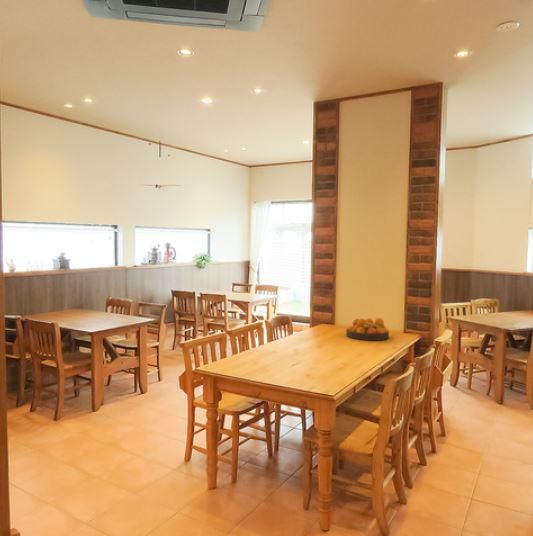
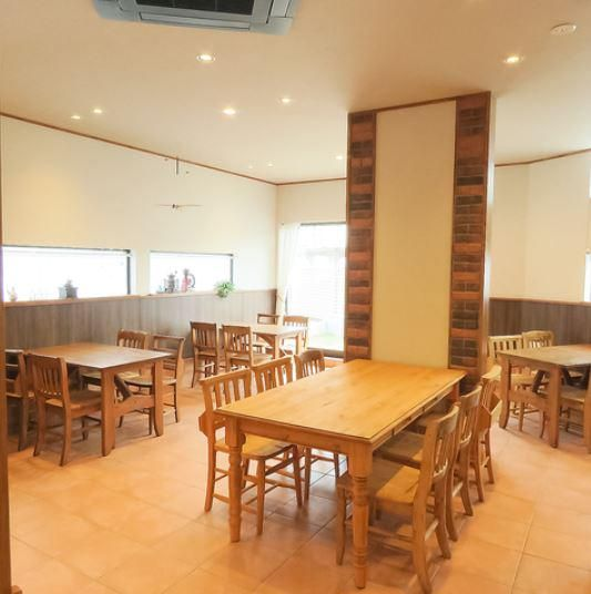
- fruit bowl [345,317,390,341]
